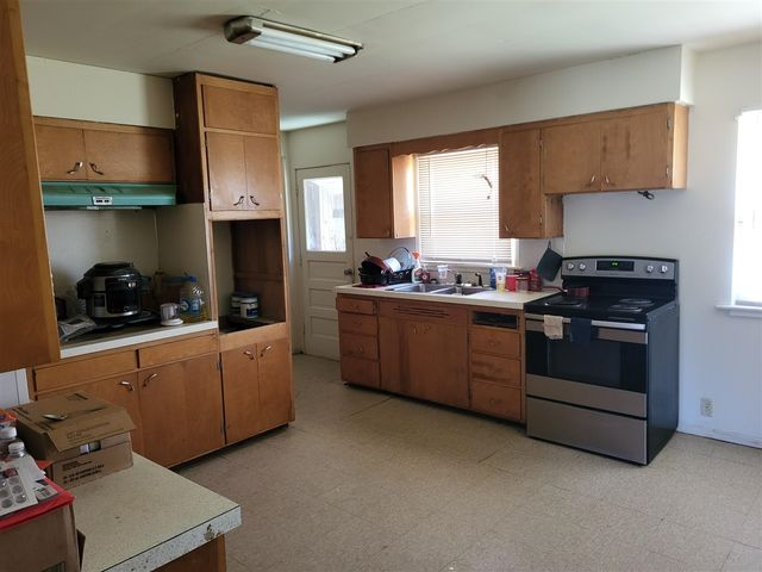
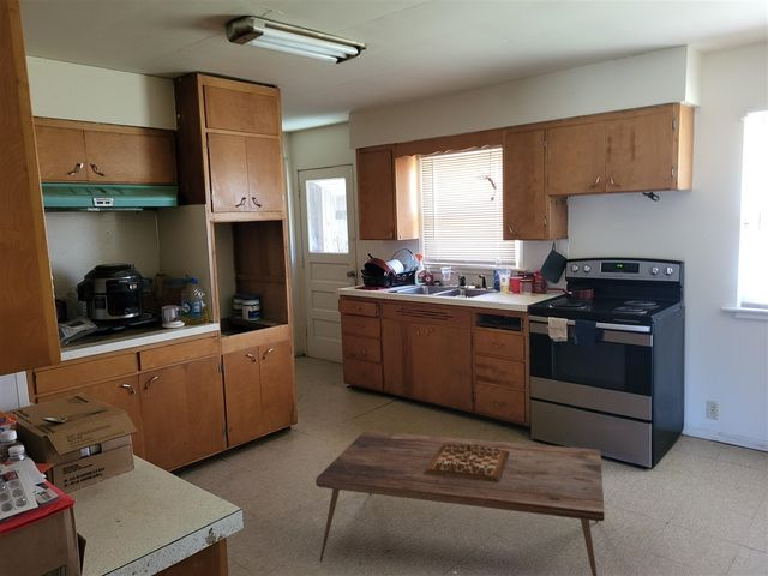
+ coffee table [314,430,606,576]
